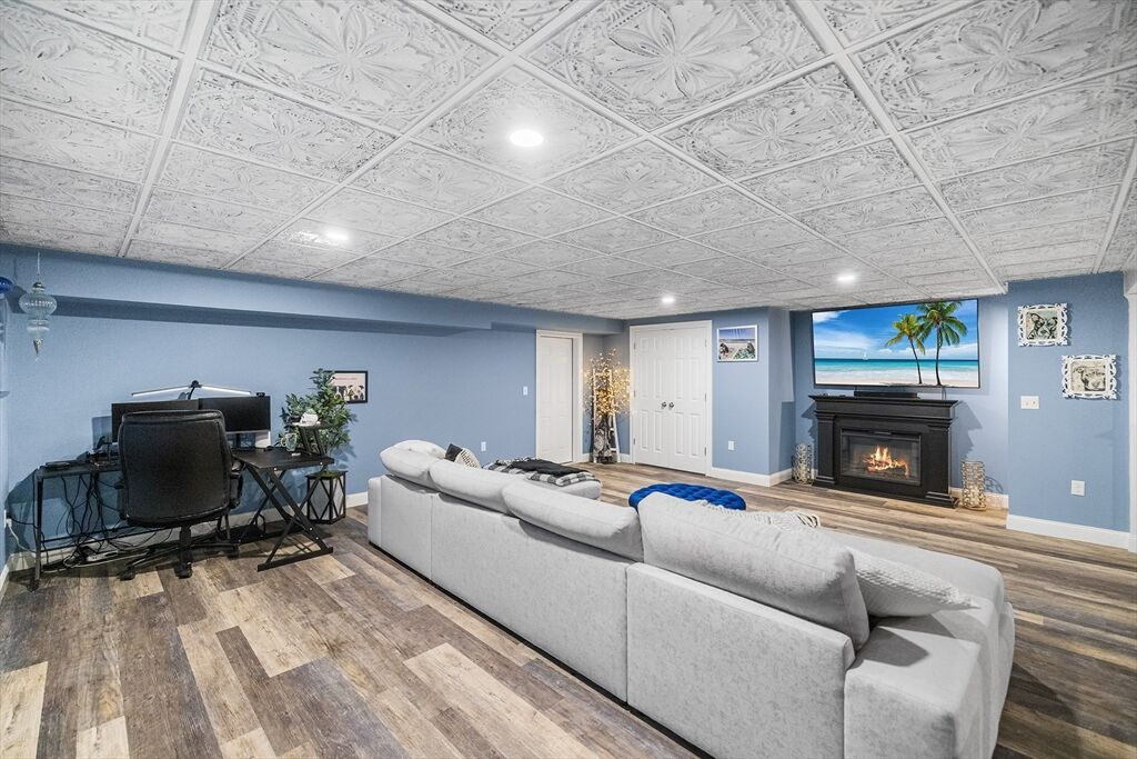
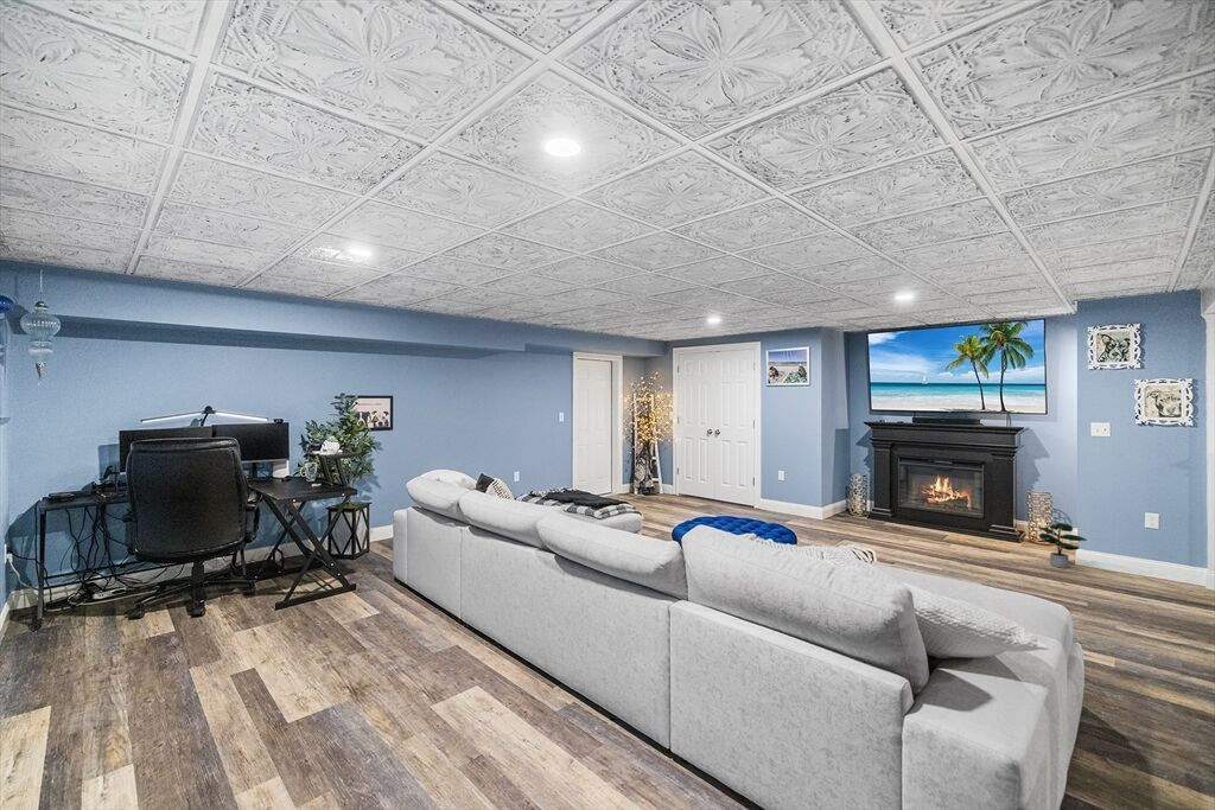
+ potted plant [1036,522,1089,569]
